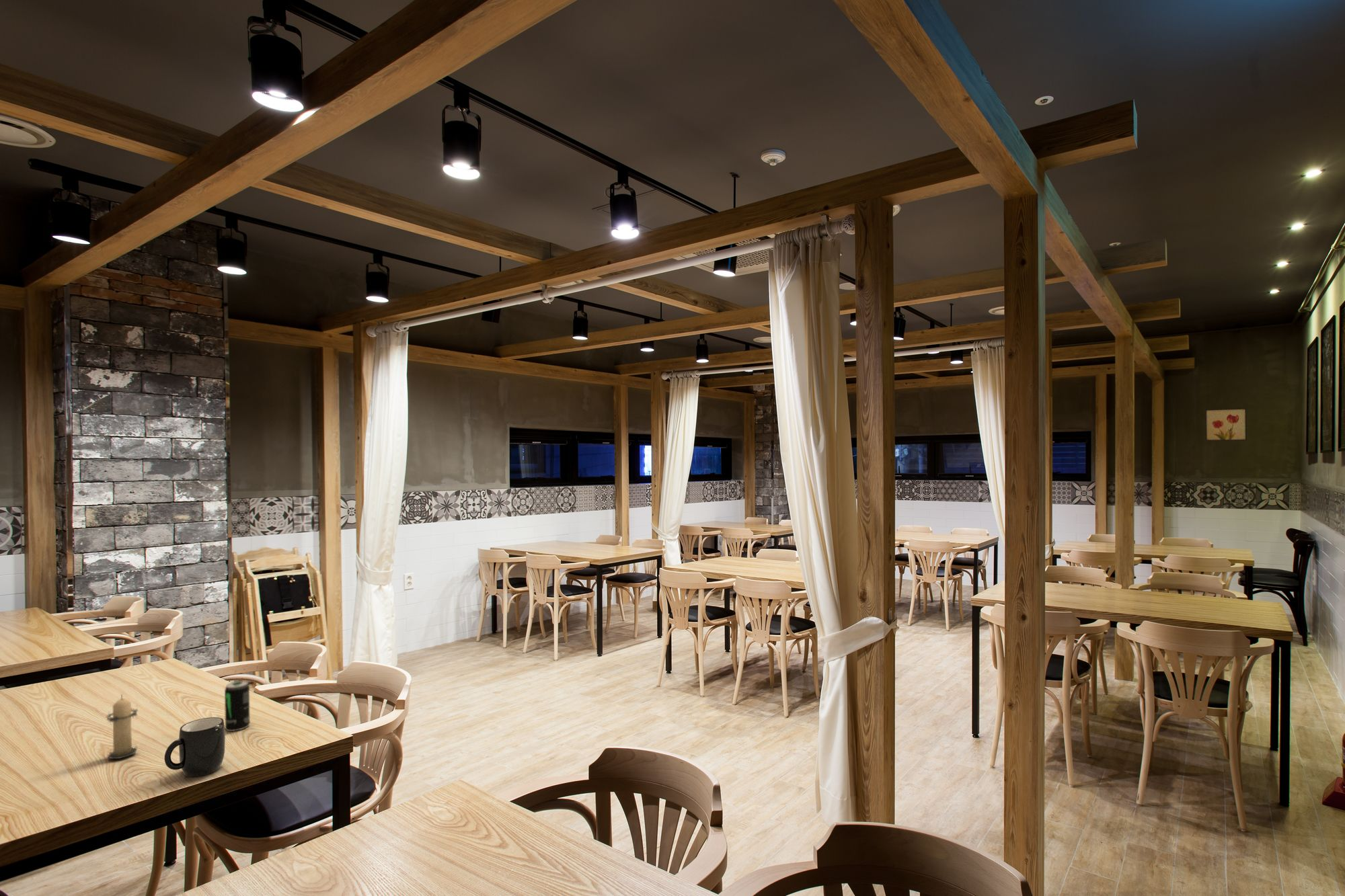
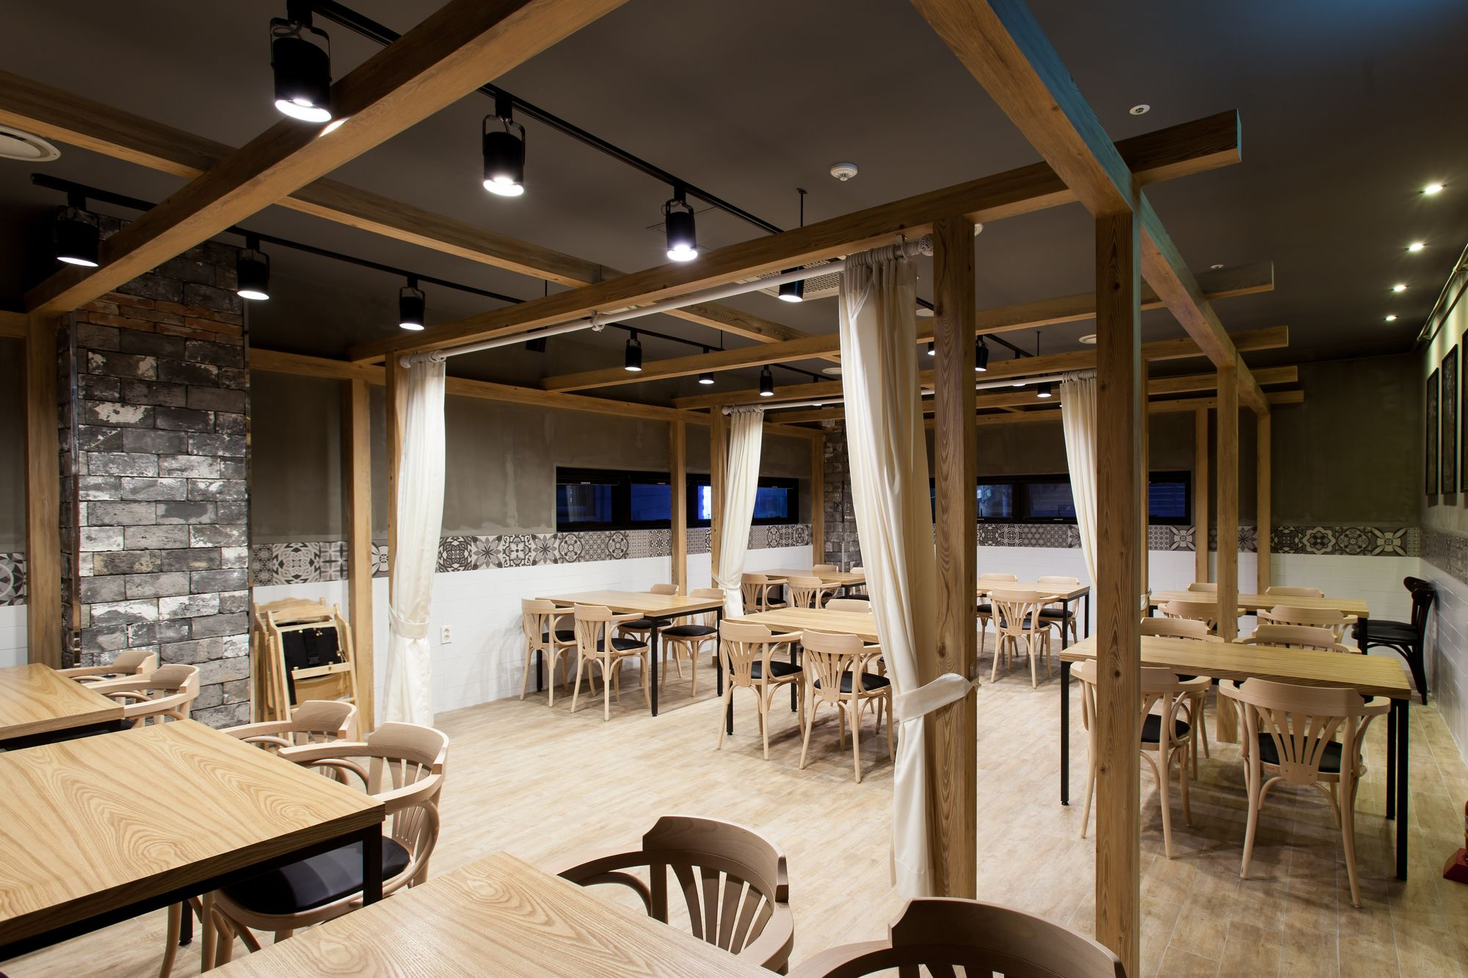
- beverage can [224,680,251,732]
- candle [106,694,139,760]
- wall art [1204,407,1247,442]
- mug [164,717,226,778]
